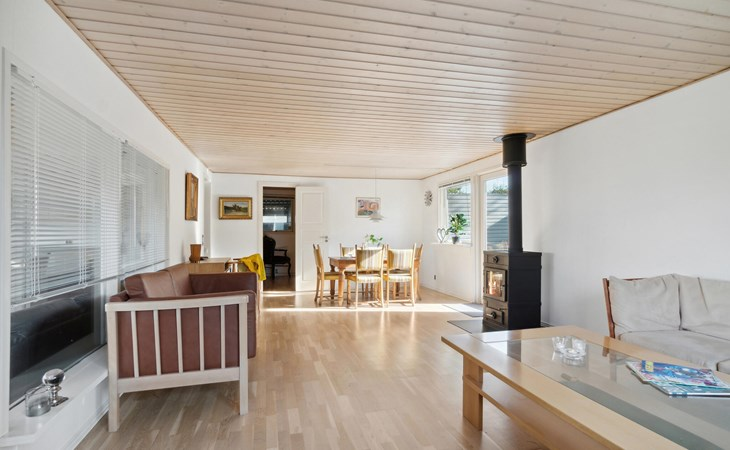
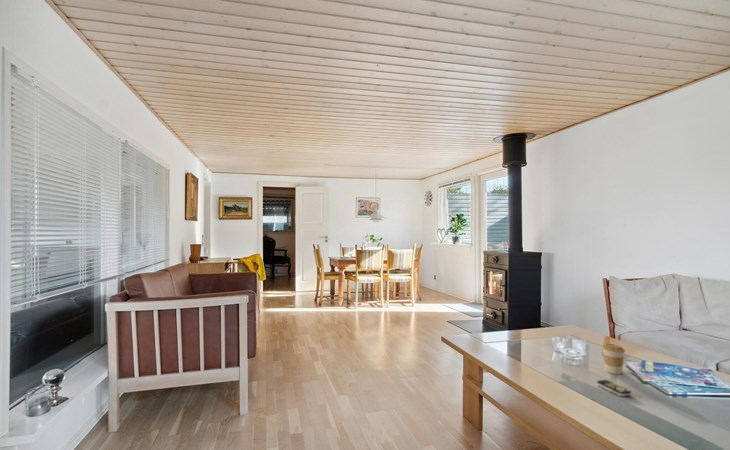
+ remote control [596,379,632,397]
+ coffee cup [601,342,626,375]
